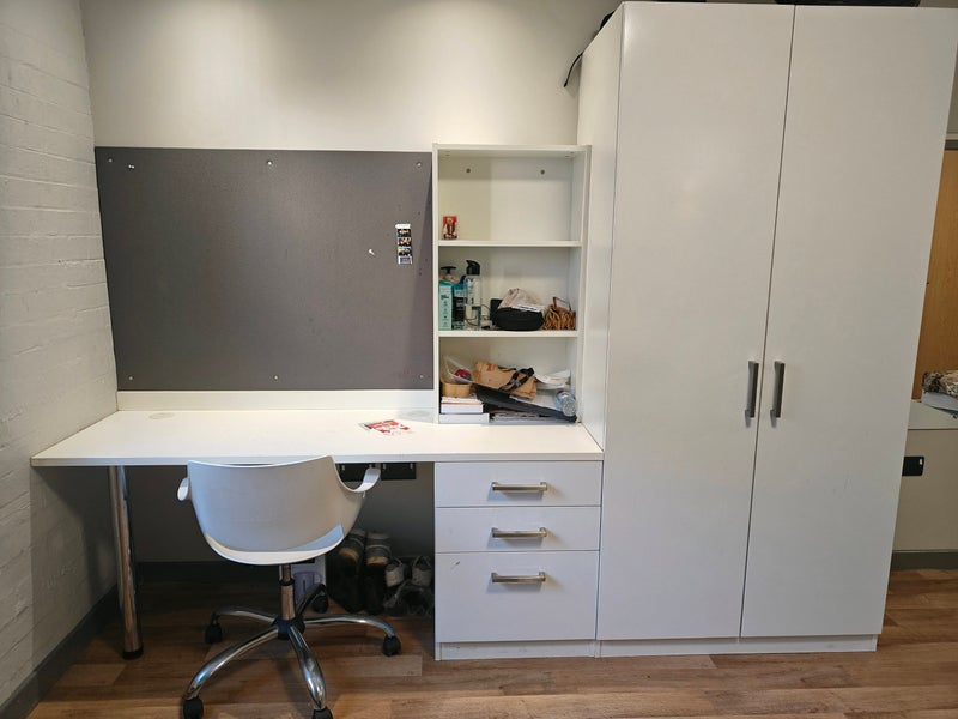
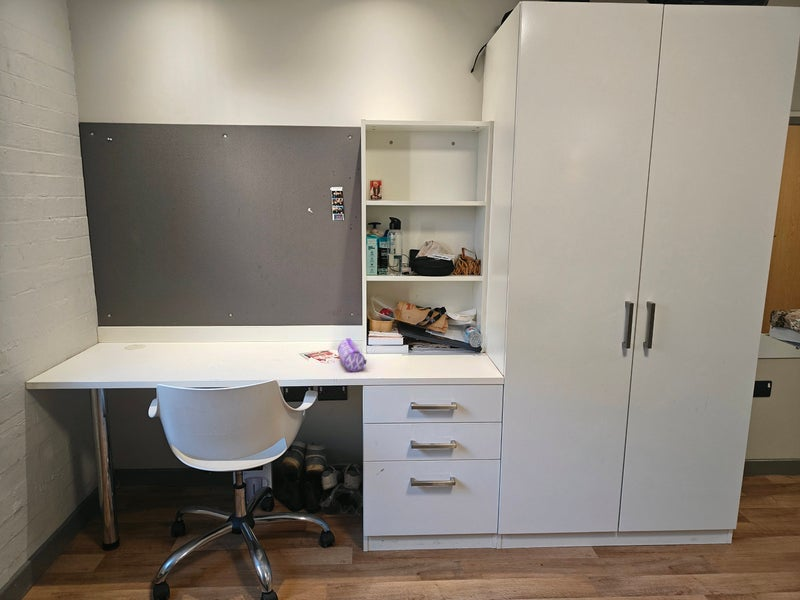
+ pencil case [337,337,368,372]
